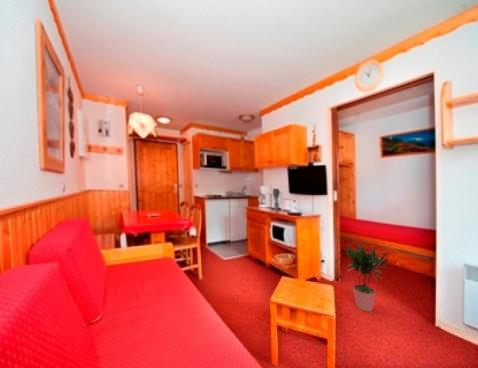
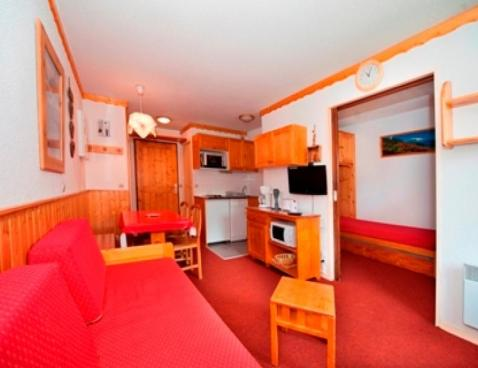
- potted plant [344,243,390,313]
